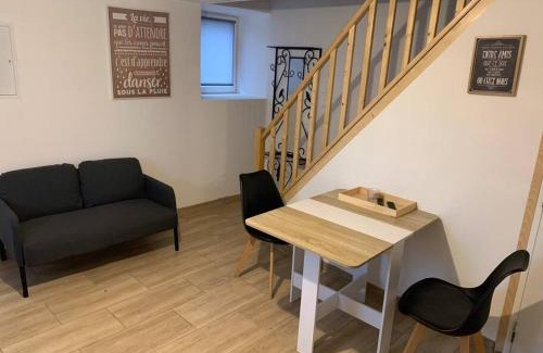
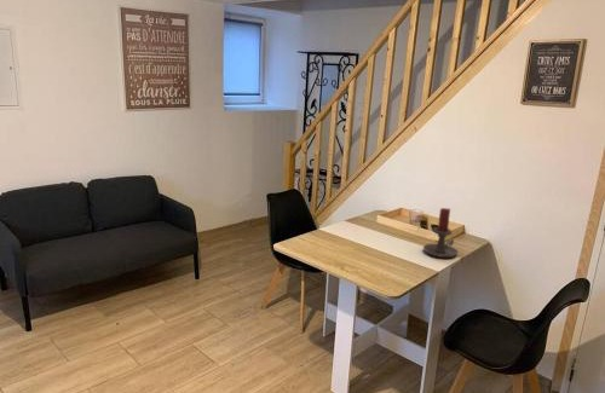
+ candle holder [422,207,459,259]
